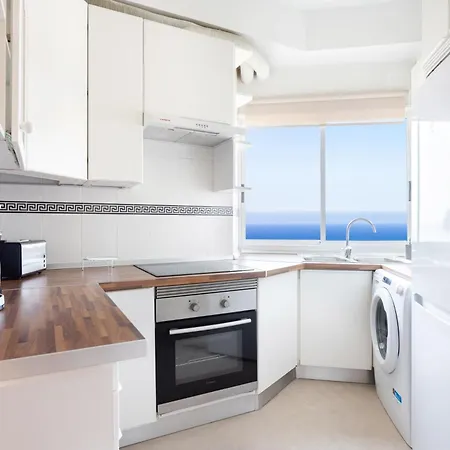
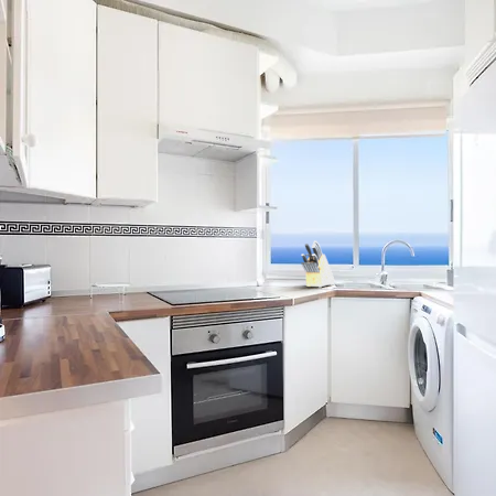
+ knife block [300,239,335,289]
